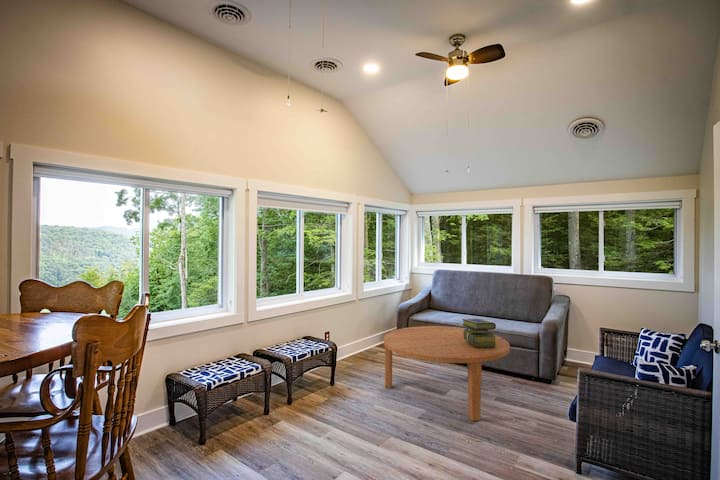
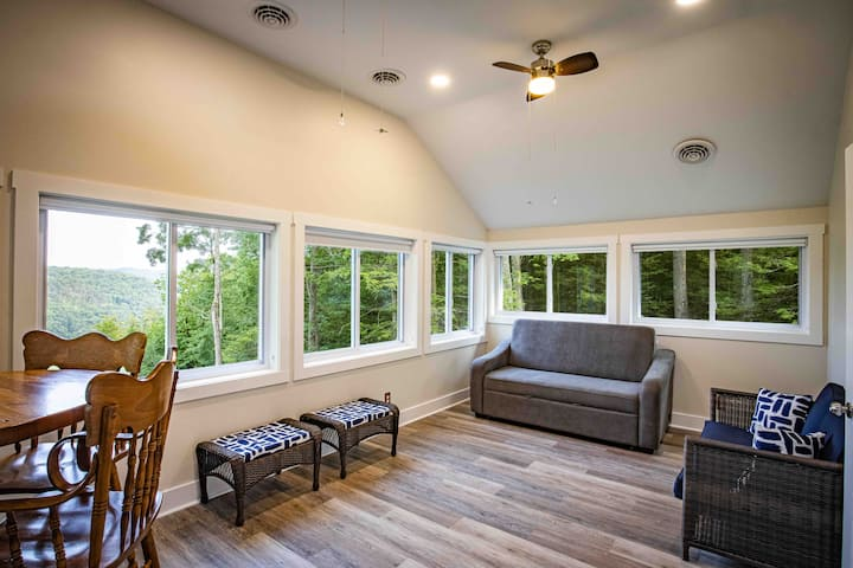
- coffee table [383,325,511,422]
- stack of books [461,318,498,348]
